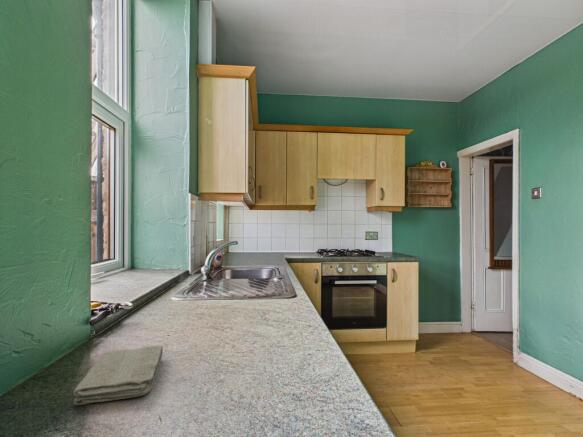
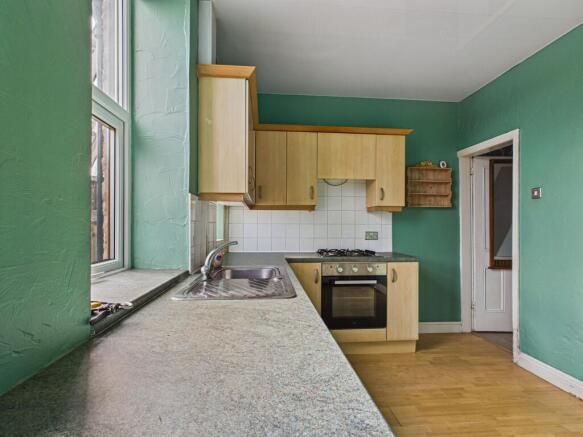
- washcloth [72,344,164,406]
